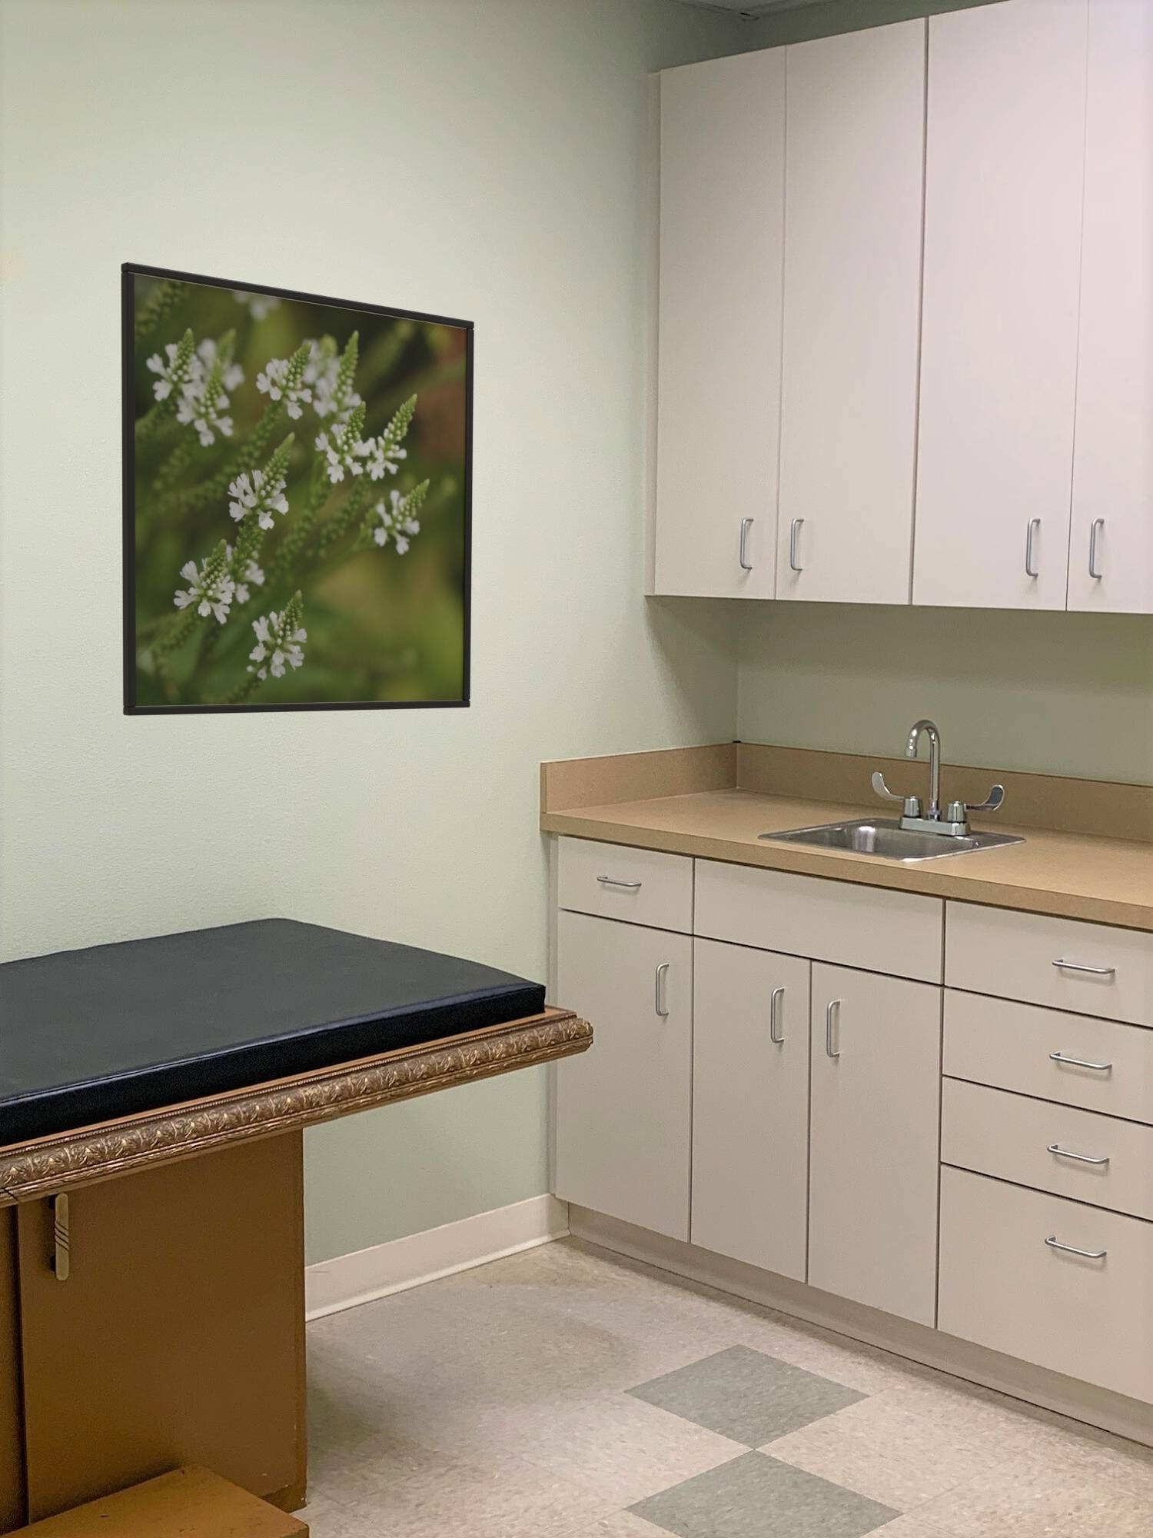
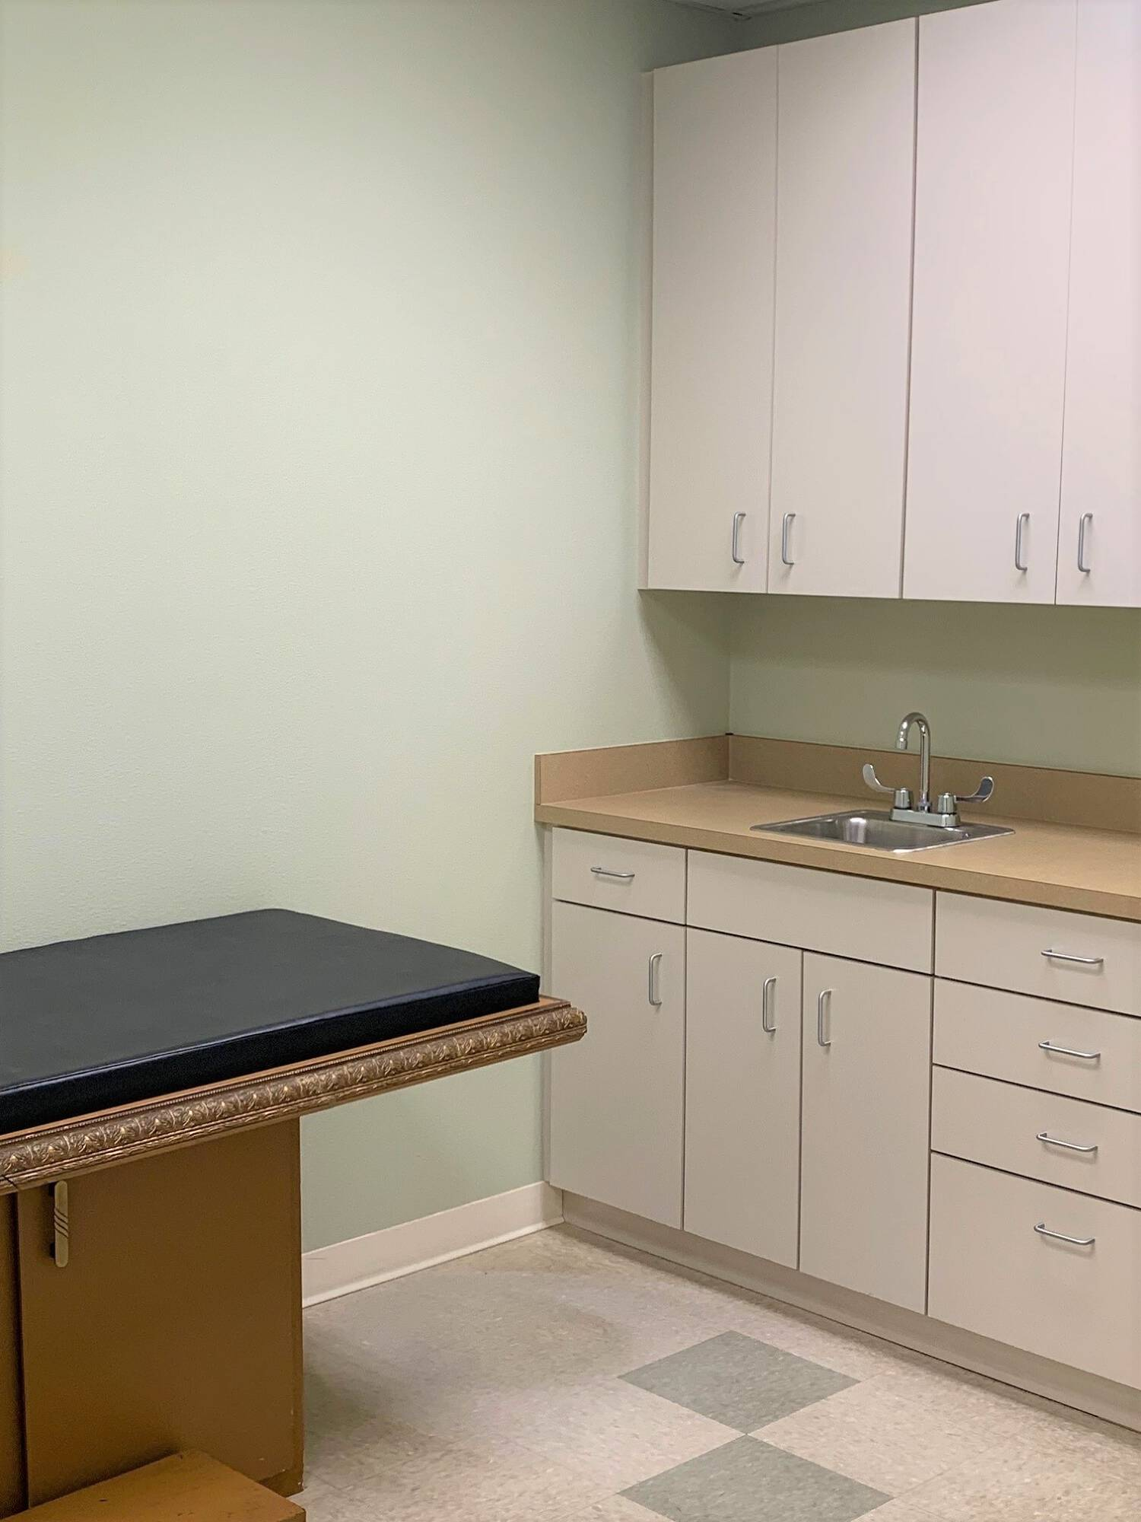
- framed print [120,262,475,717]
